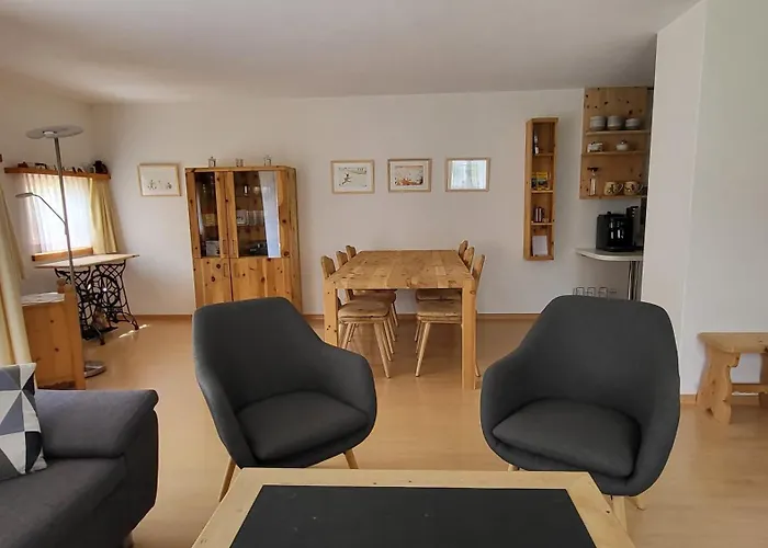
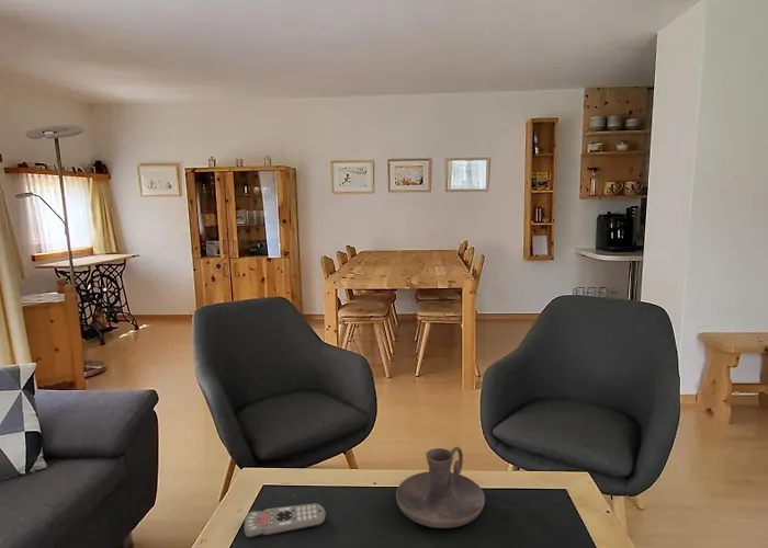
+ remote control [244,503,327,539]
+ candle holder [395,446,486,529]
